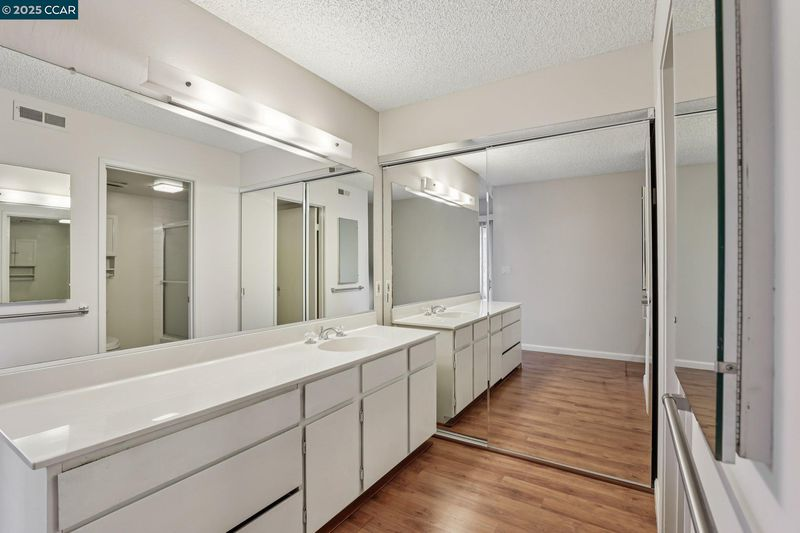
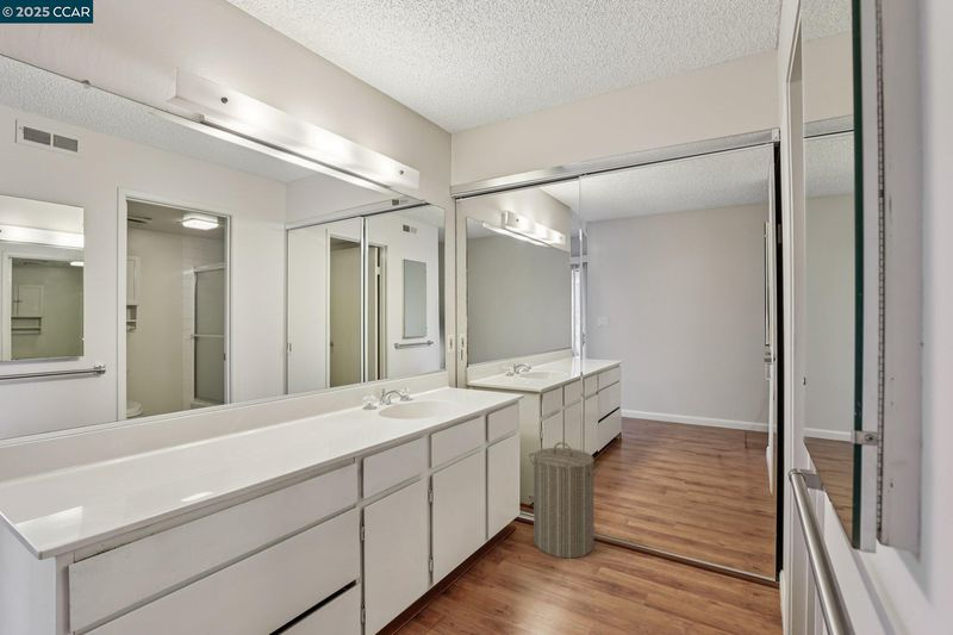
+ laundry hamper [528,441,603,560]
